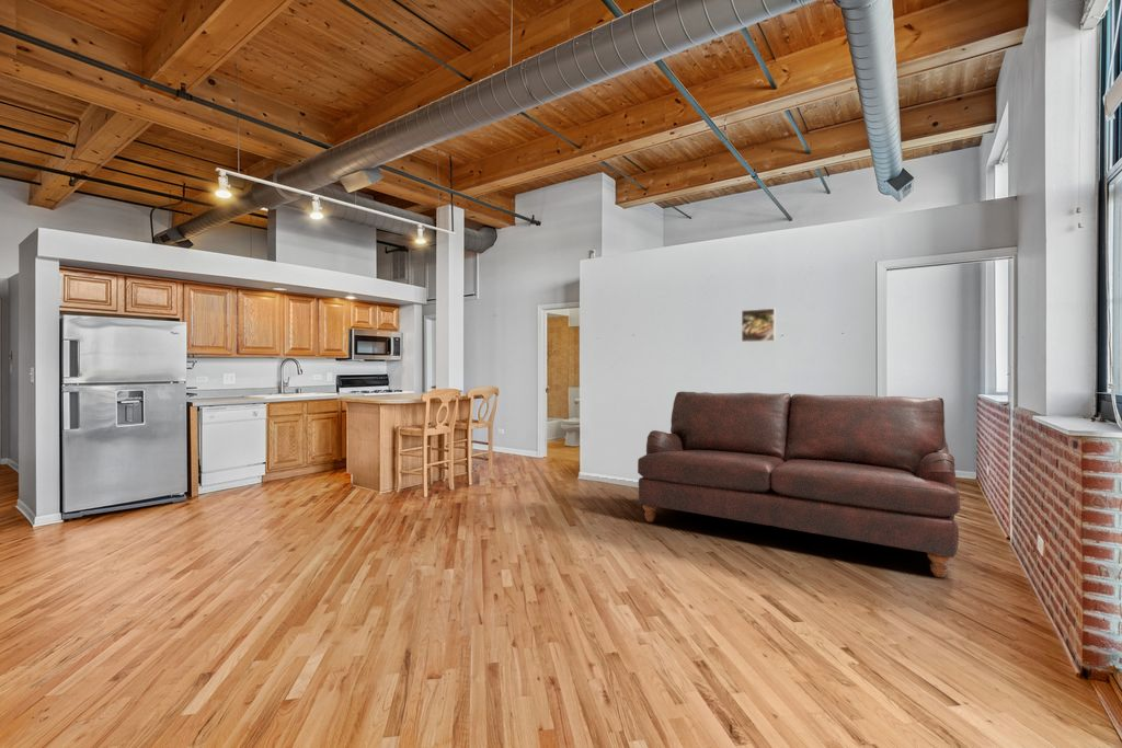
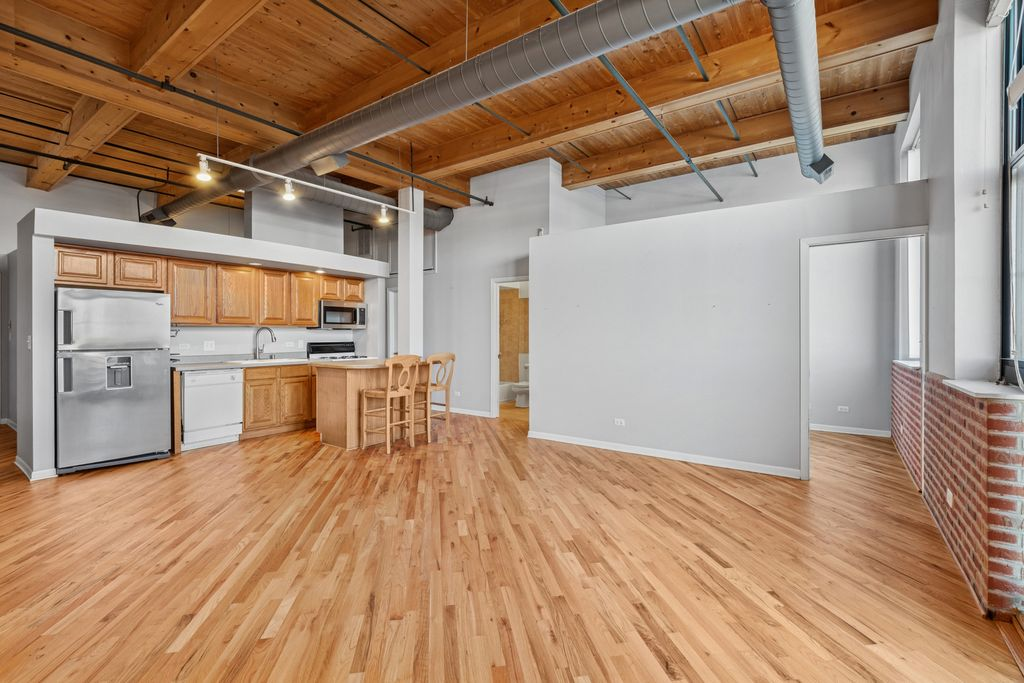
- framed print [741,308,777,343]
- sofa [637,391,961,578]
